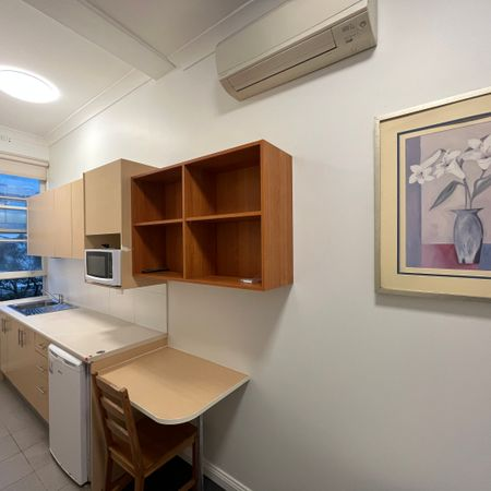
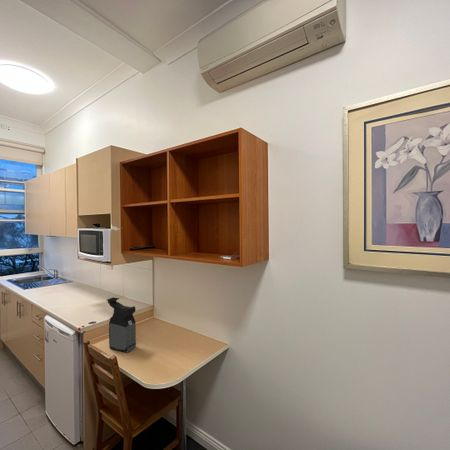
+ coffee maker [106,297,137,353]
